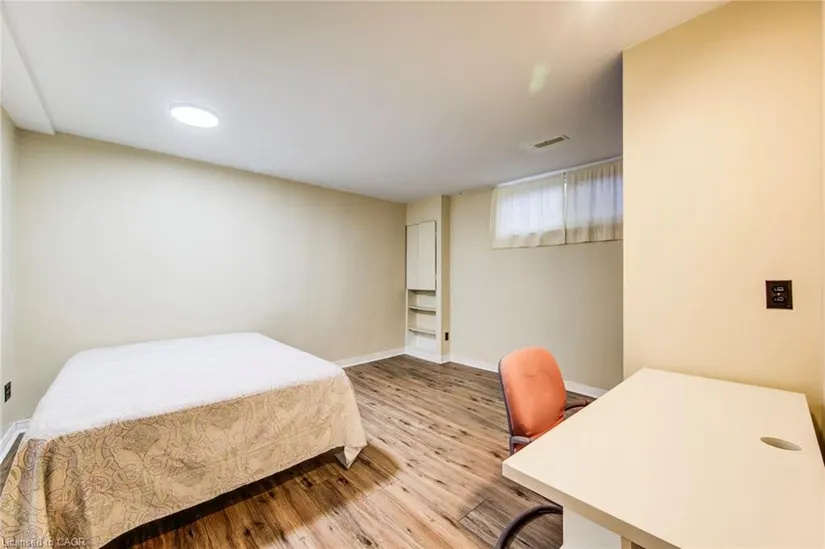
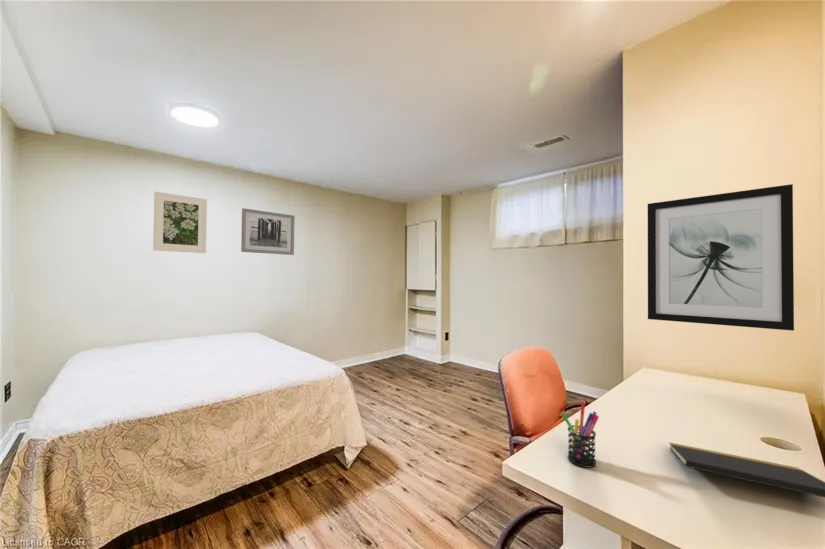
+ pen holder [560,404,600,469]
+ wall art [240,207,296,256]
+ wall art [647,183,795,332]
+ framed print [152,191,208,254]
+ notepad [668,442,825,499]
